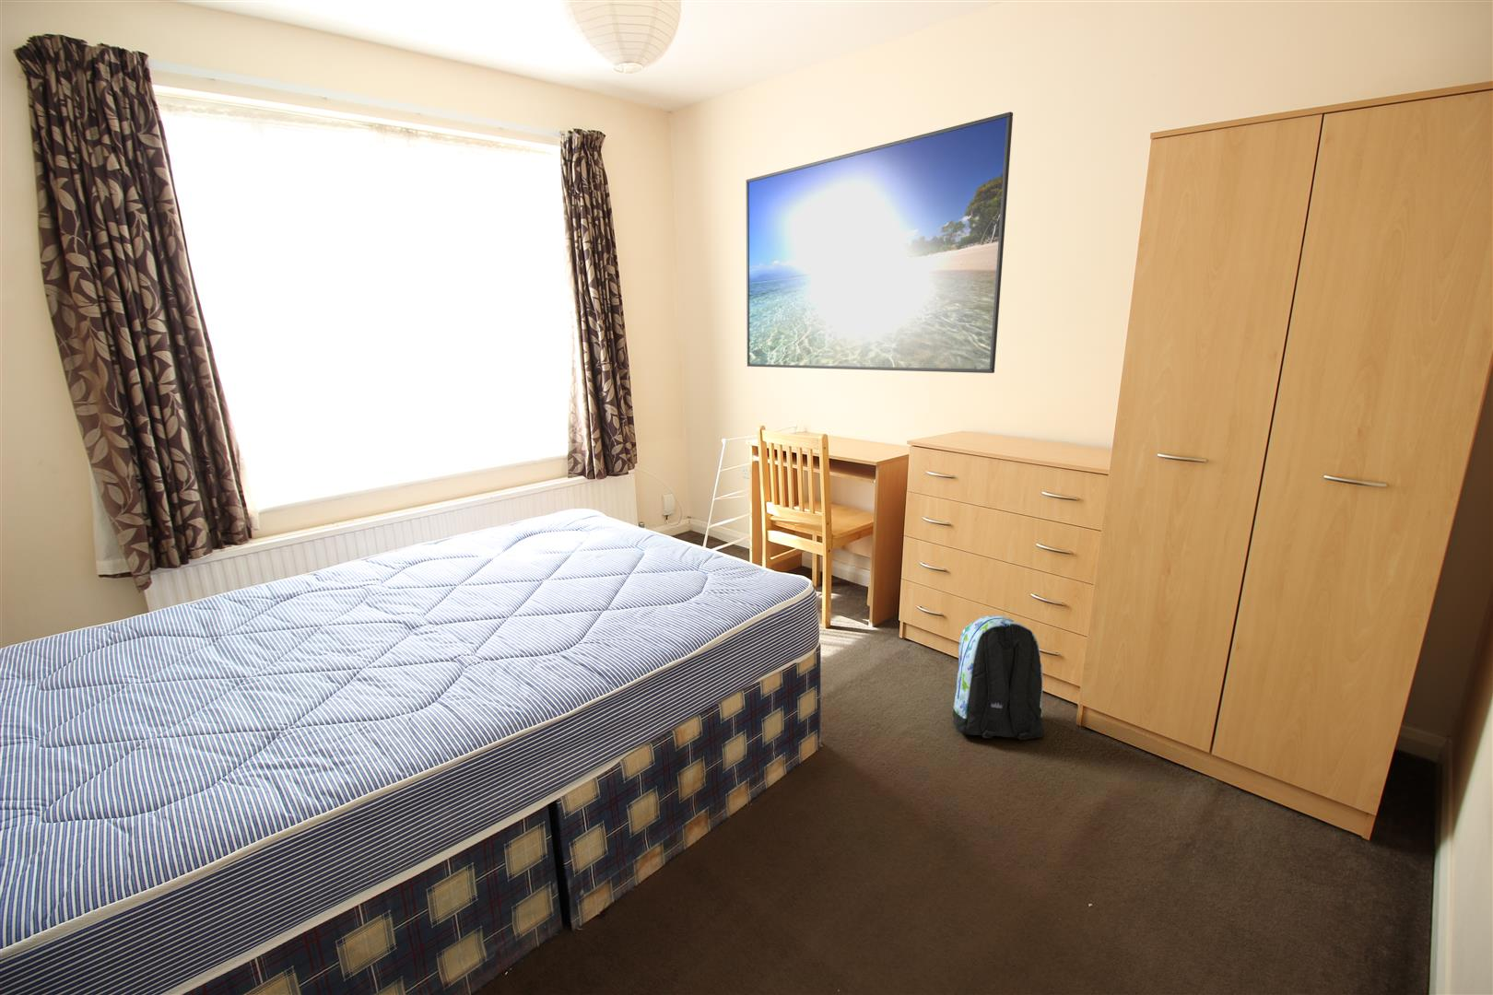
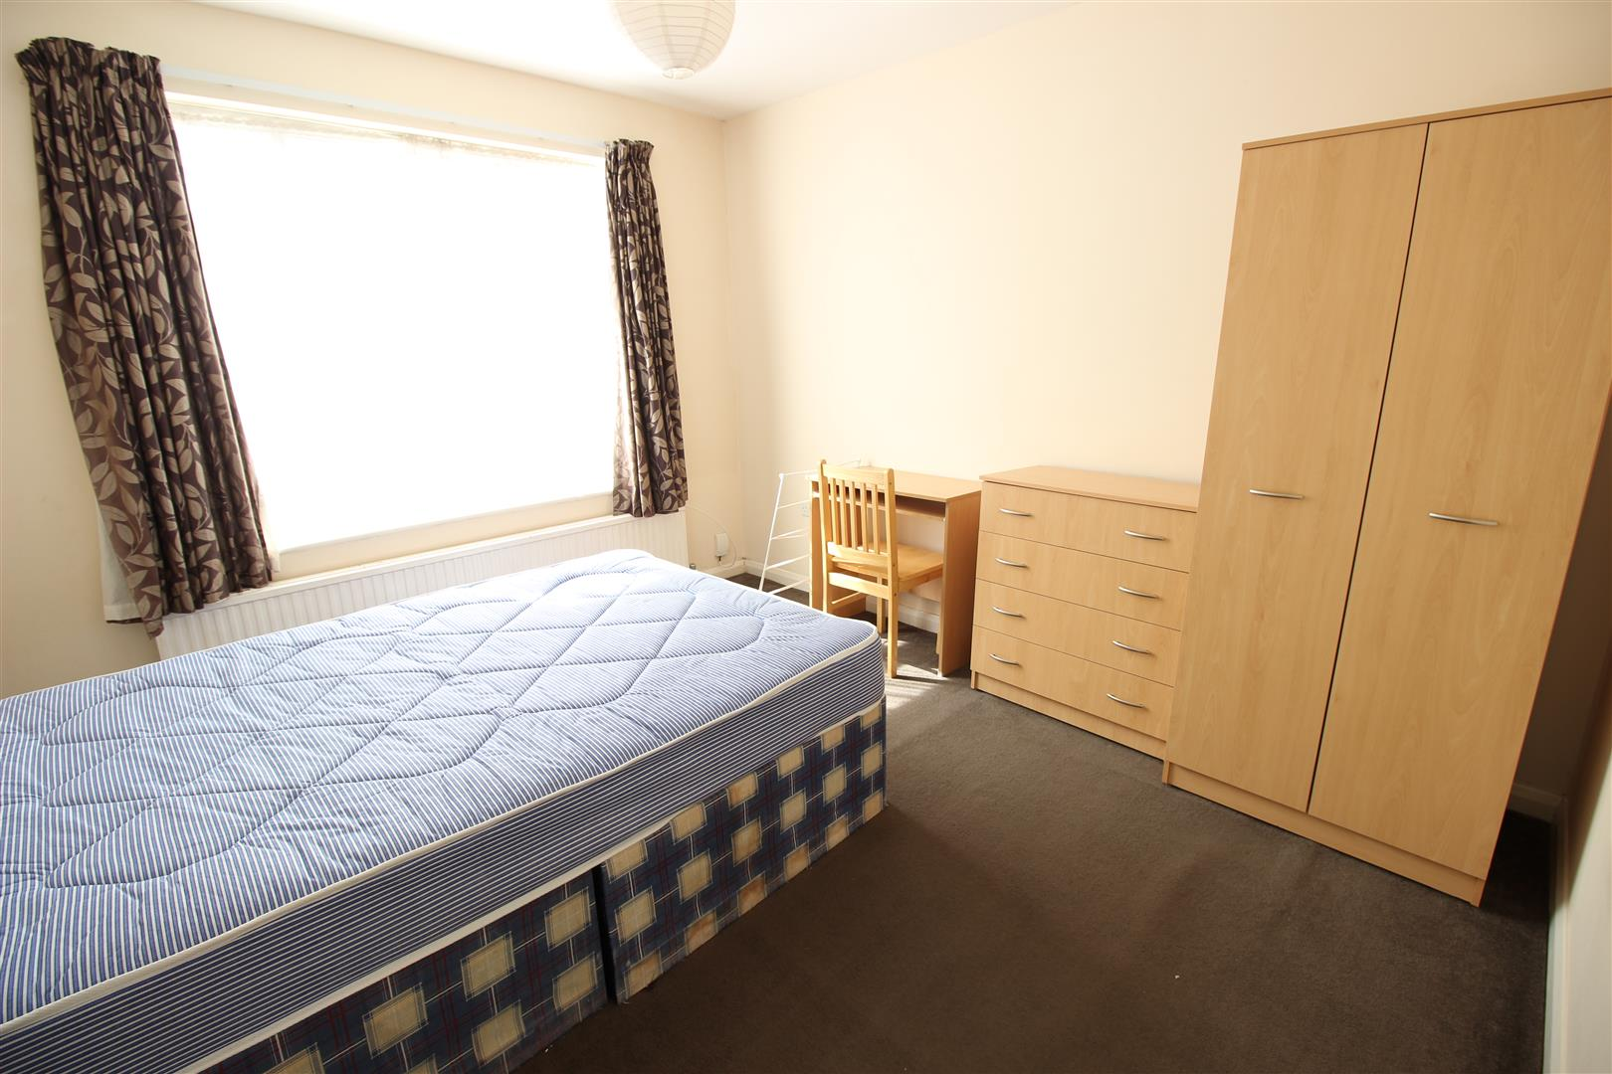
- backpack [952,614,1046,741]
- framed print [745,111,1014,374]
